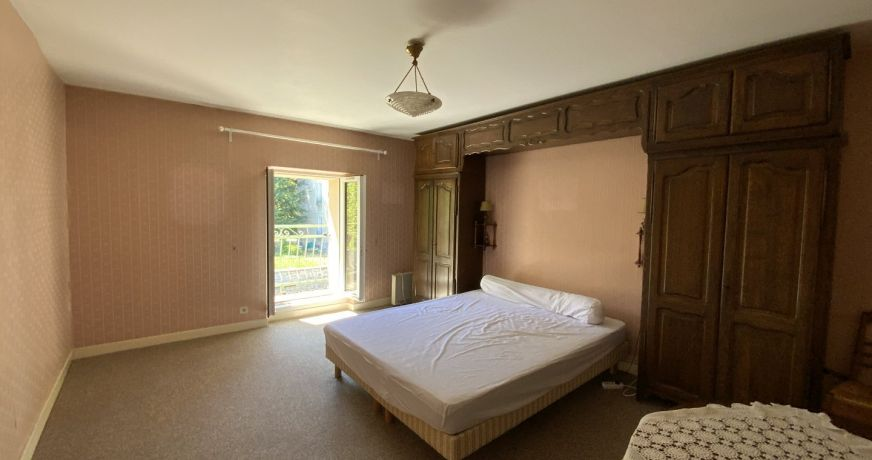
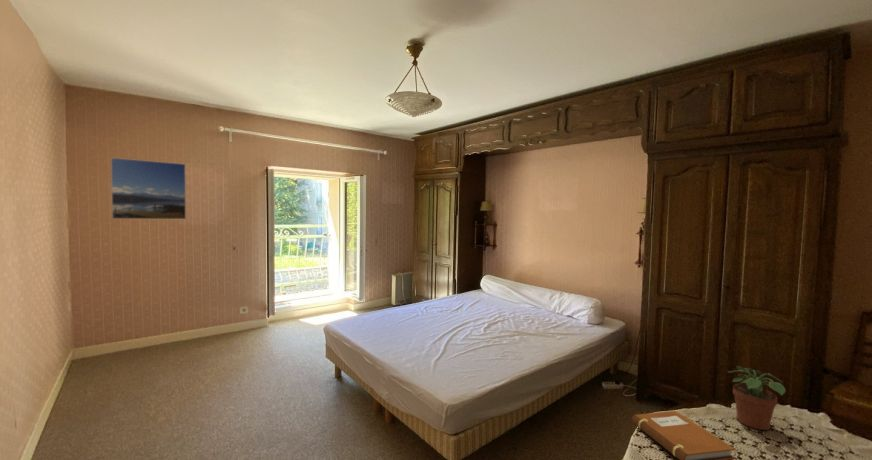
+ potted plant [727,366,786,431]
+ notebook [631,410,736,460]
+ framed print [110,157,187,220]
